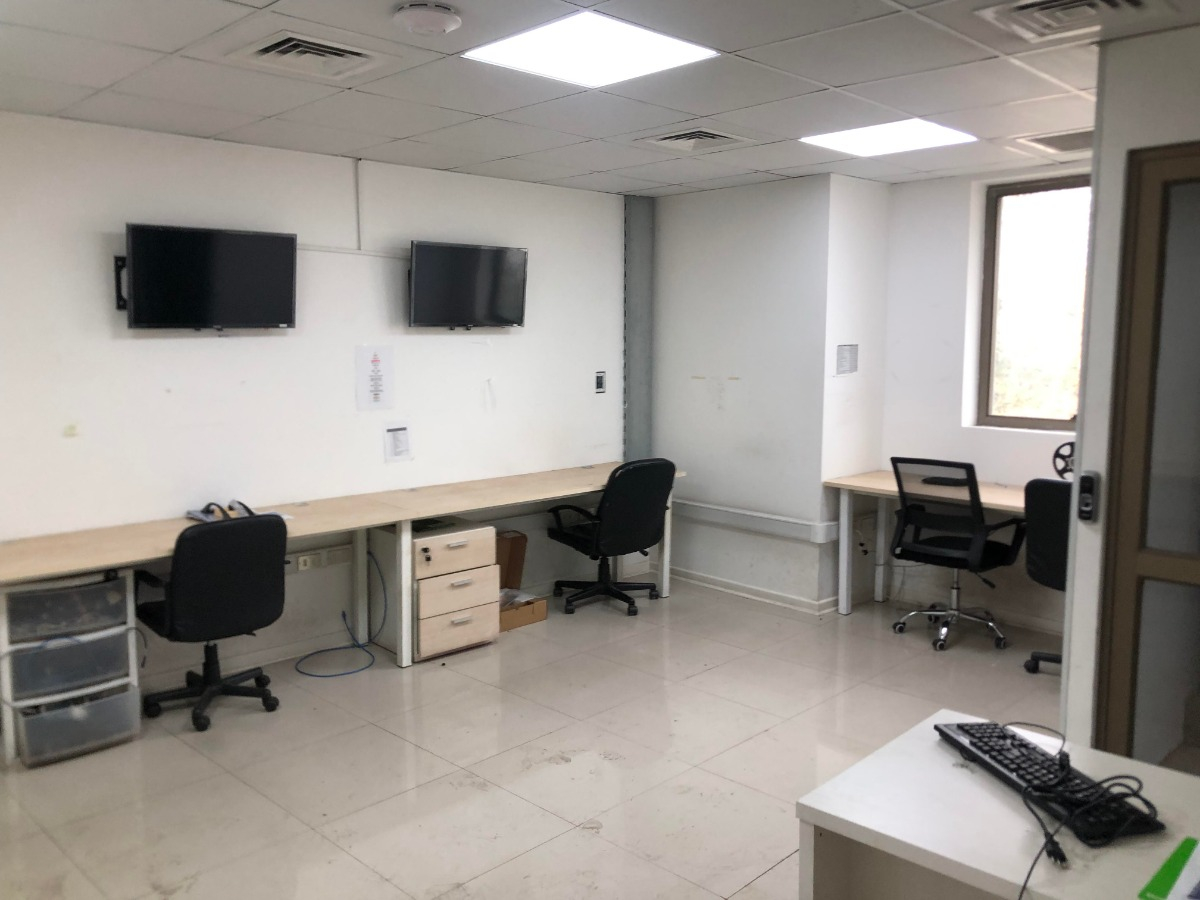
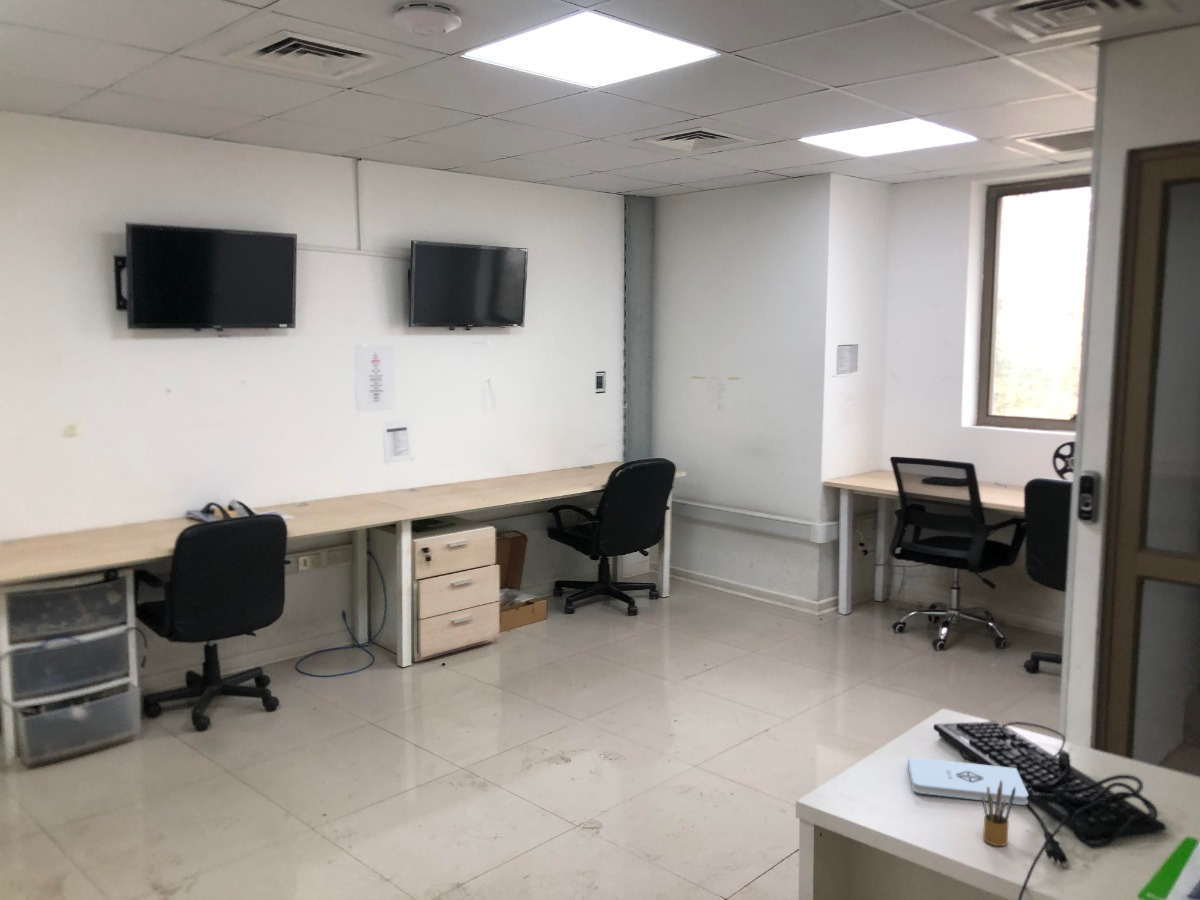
+ notepad [907,756,1029,806]
+ pencil box [981,781,1015,847]
